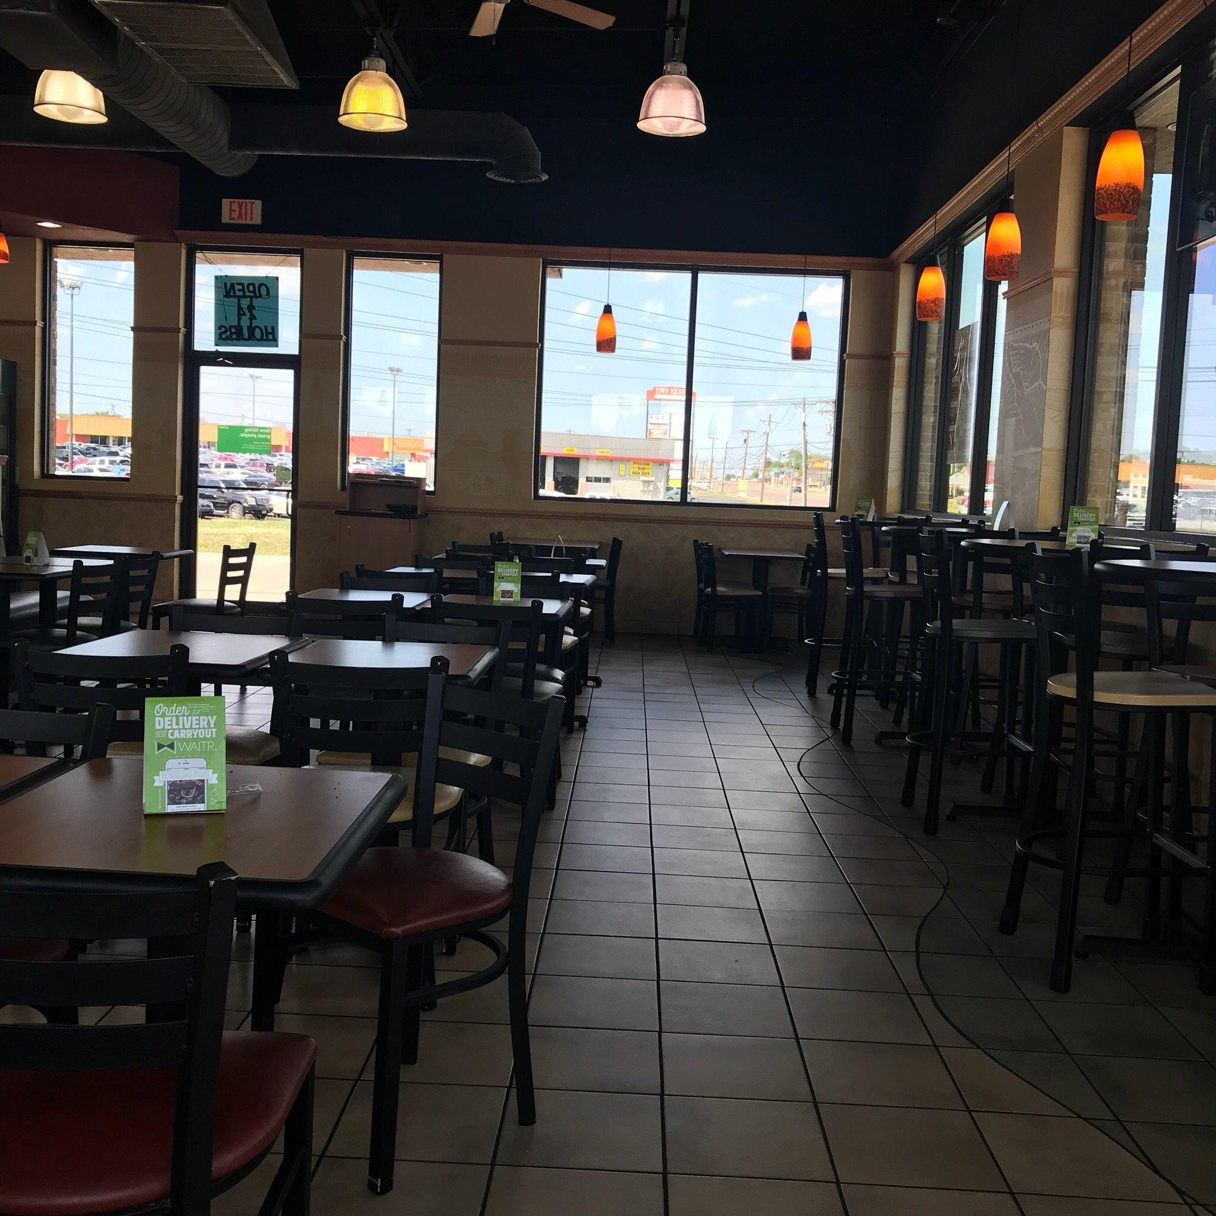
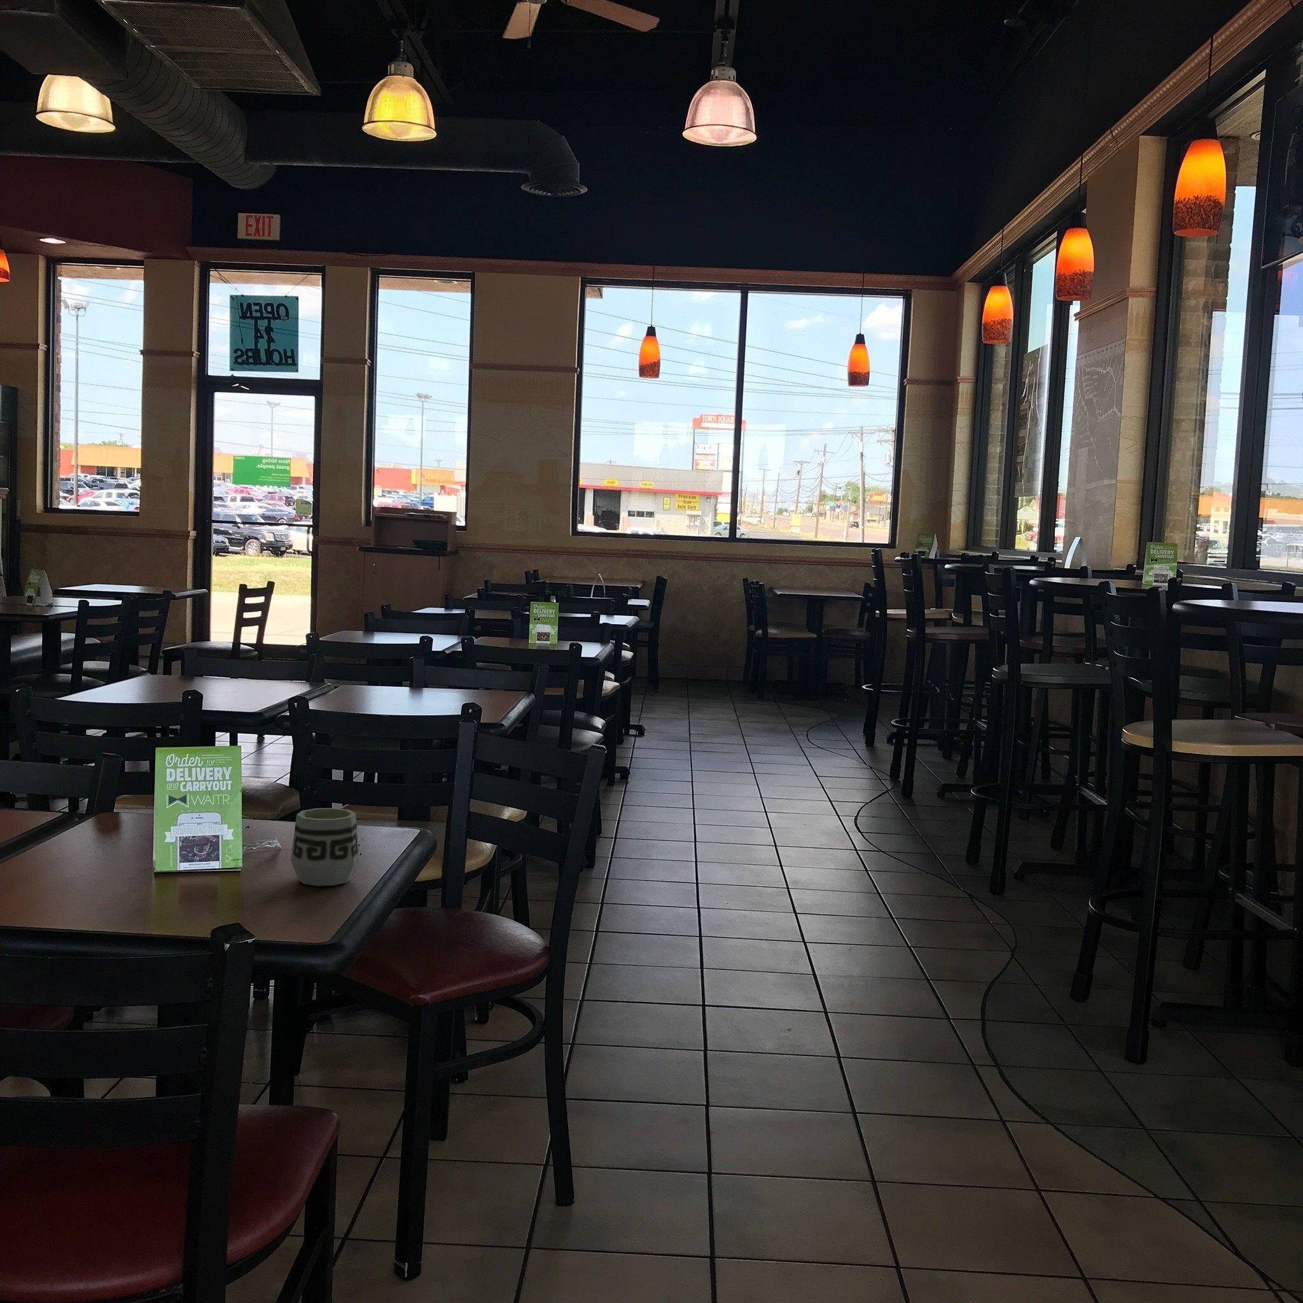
+ cup [290,808,360,887]
